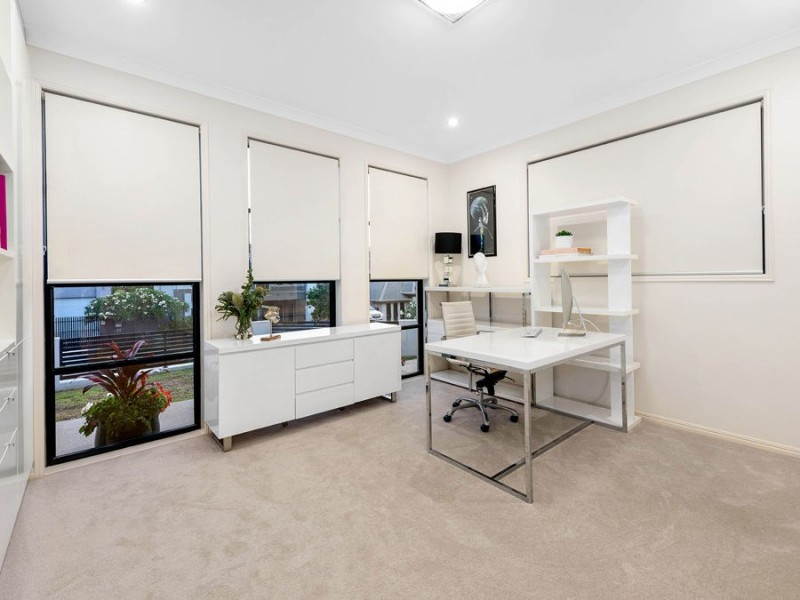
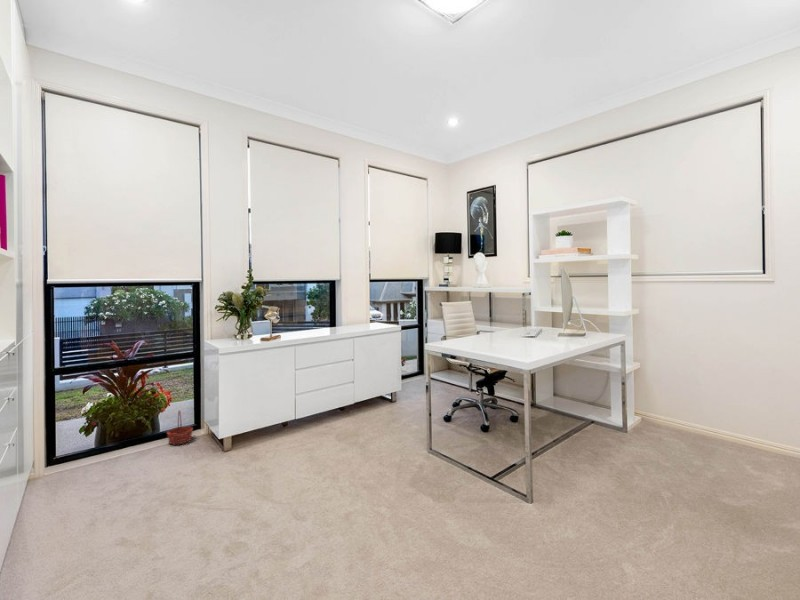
+ basket [166,409,194,445]
